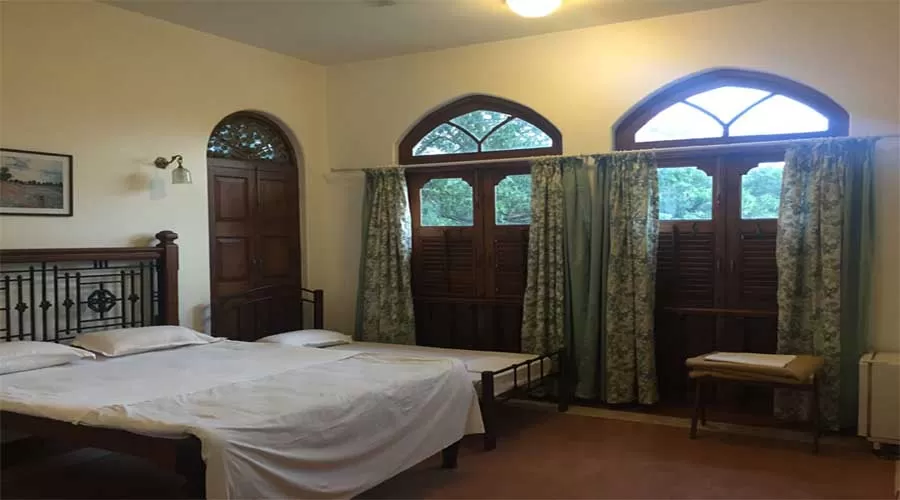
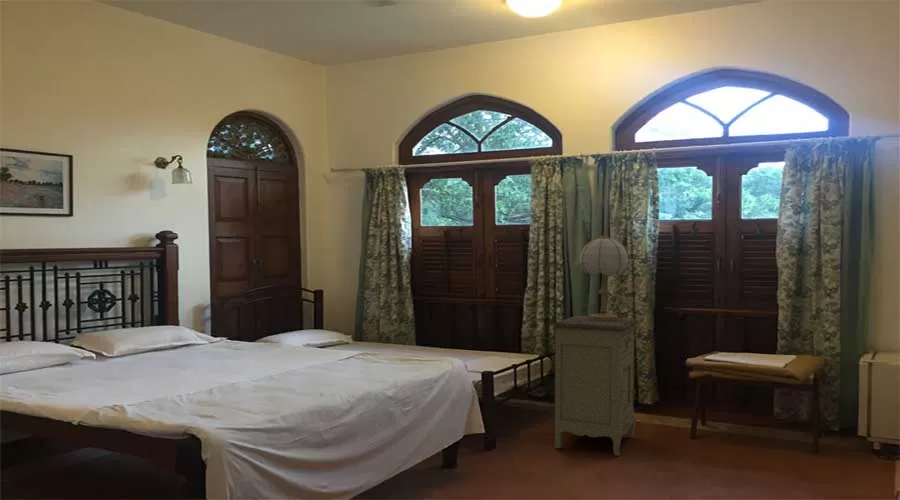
+ table lamp [579,232,630,321]
+ nightstand [553,315,640,457]
